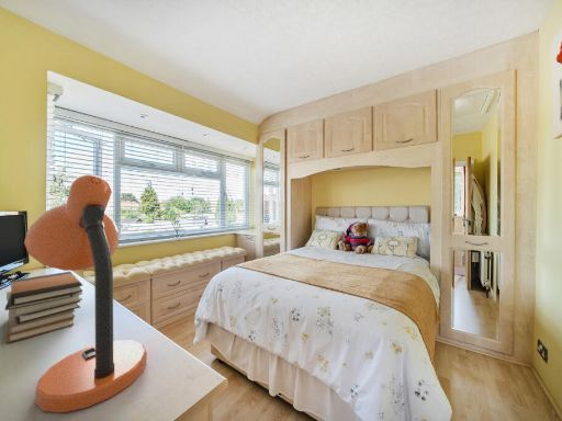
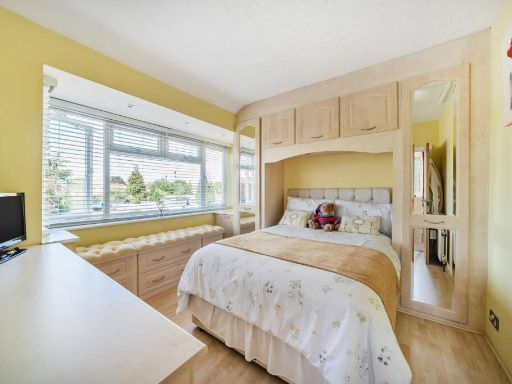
- book stack [4,271,83,344]
- desk lamp [23,173,147,413]
